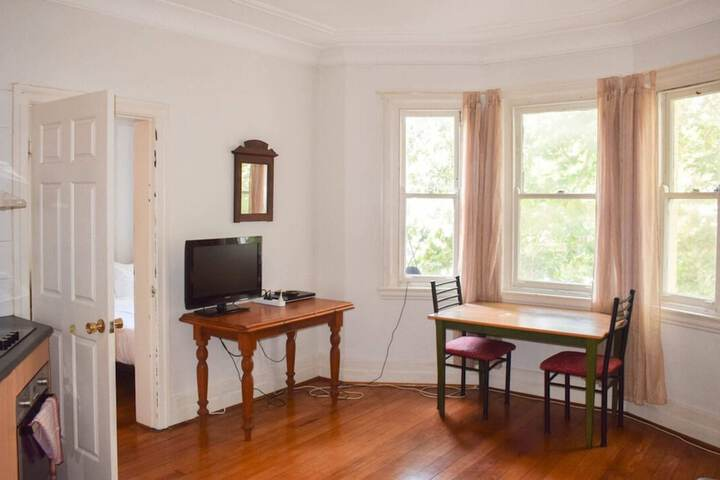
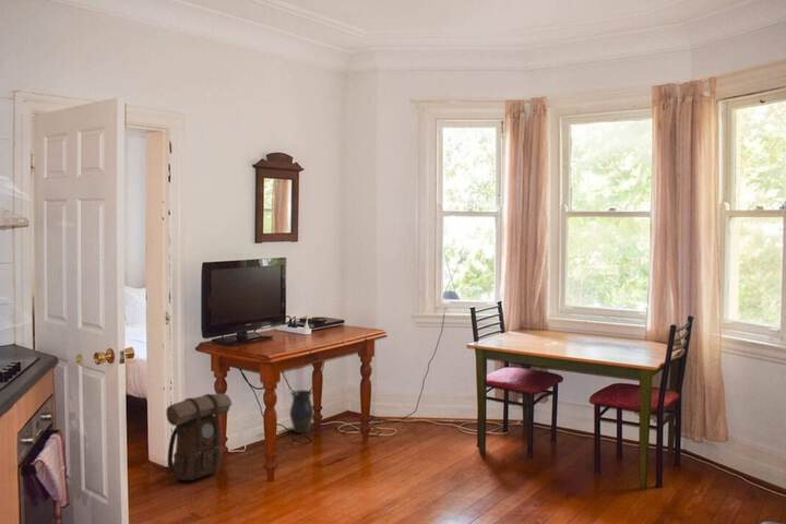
+ vase [288,389,314,434]
+ backpack [165,393,233,481]
